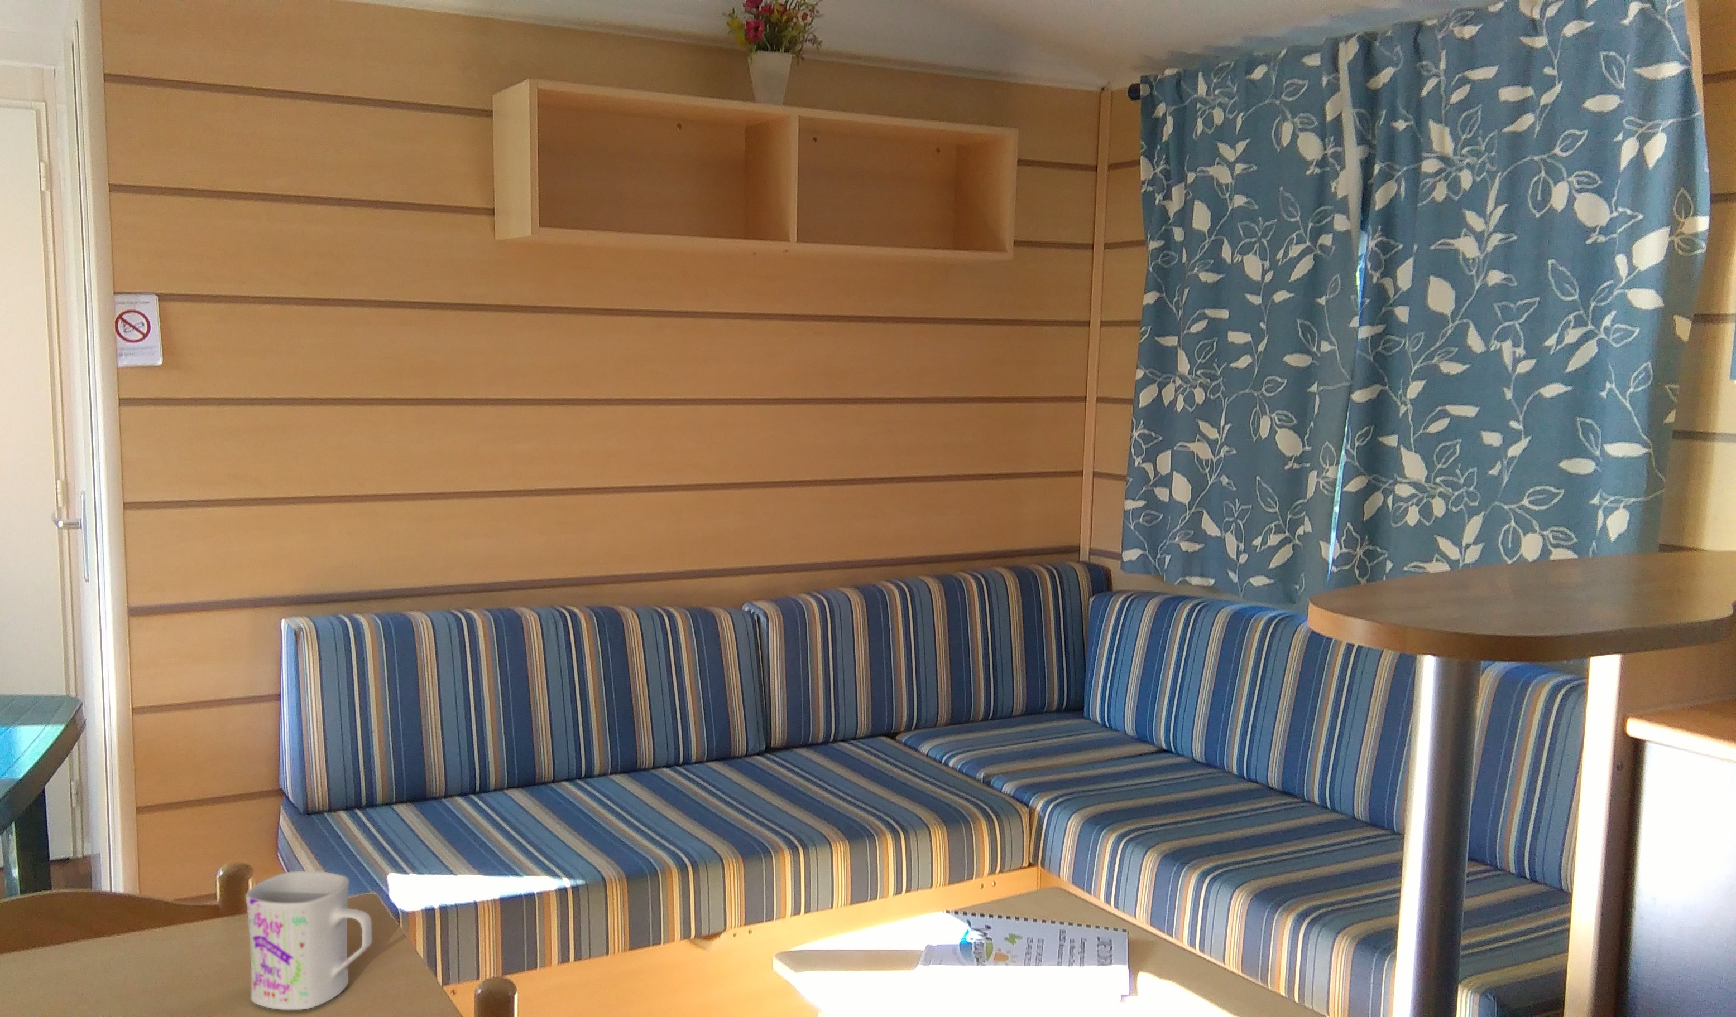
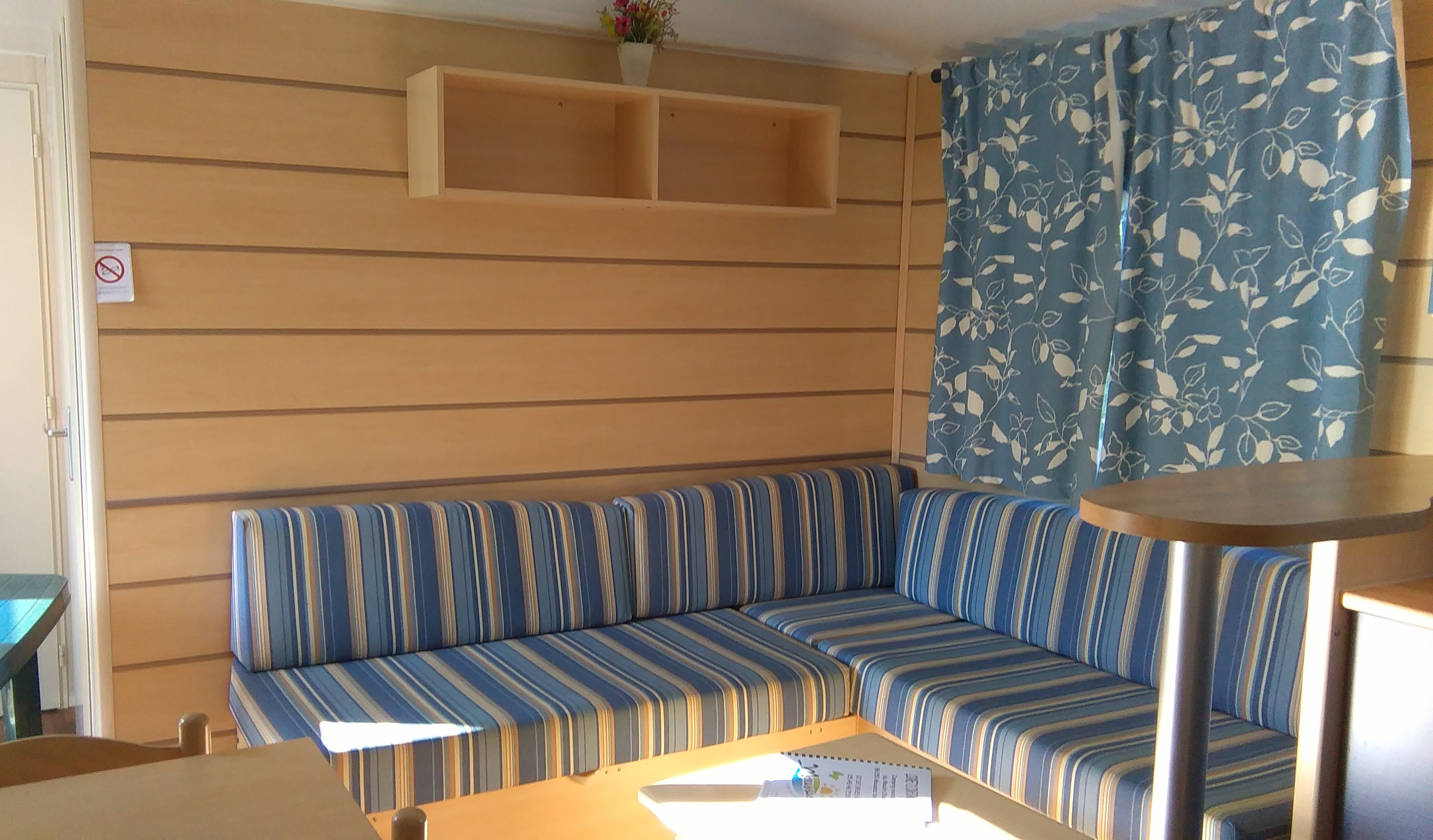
- mug [245,871,372,1010]
